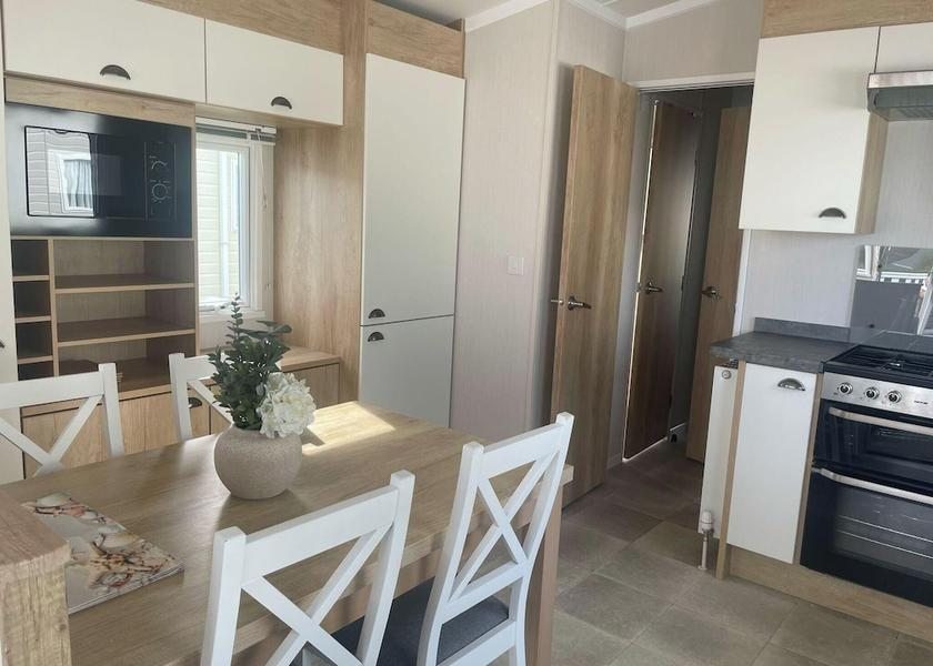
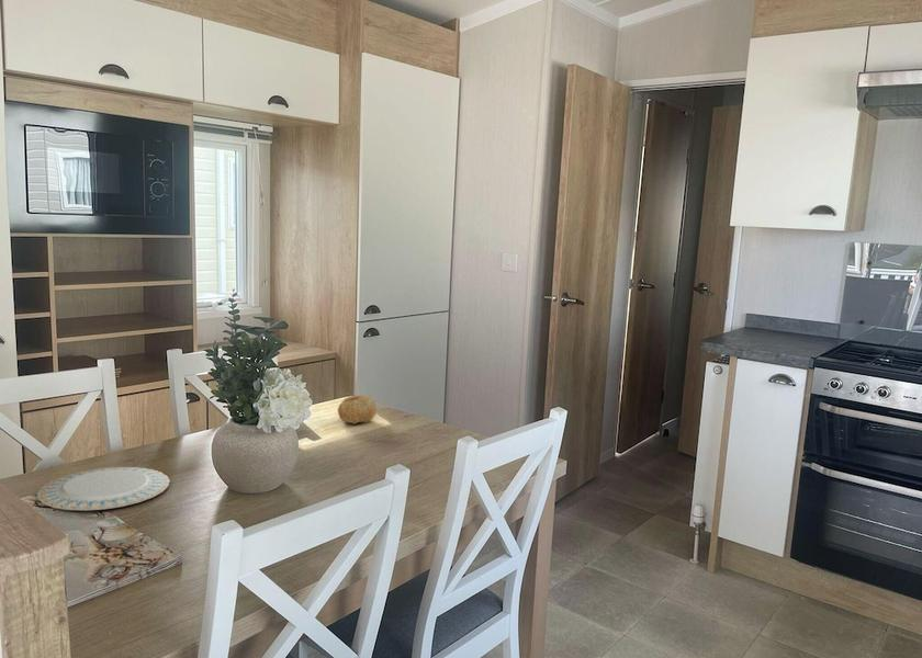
+ fruit [337,394,378,426]
+ chinaware [36,466,171,512]
